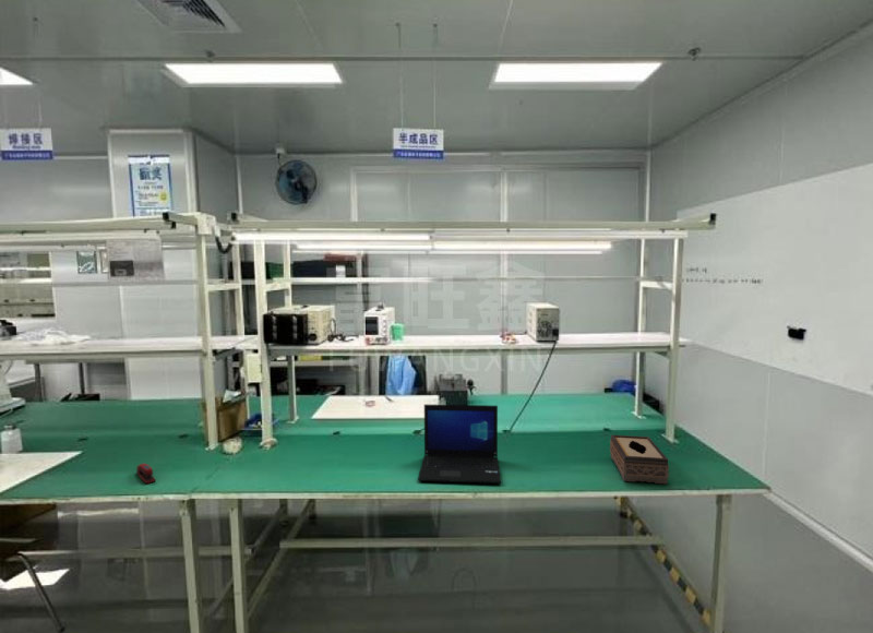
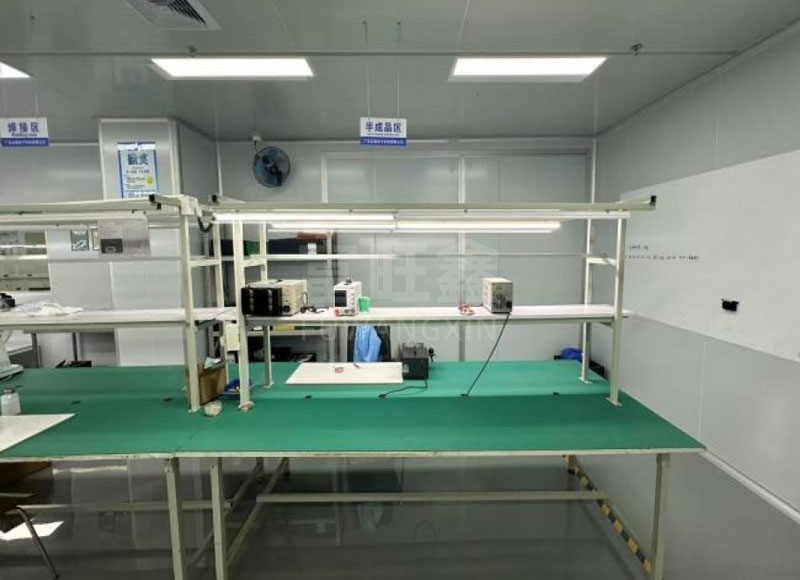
- tissue box [609,434,670,485]
- stapler [135,463,156,485]
- laptop [417,404,502,485]
